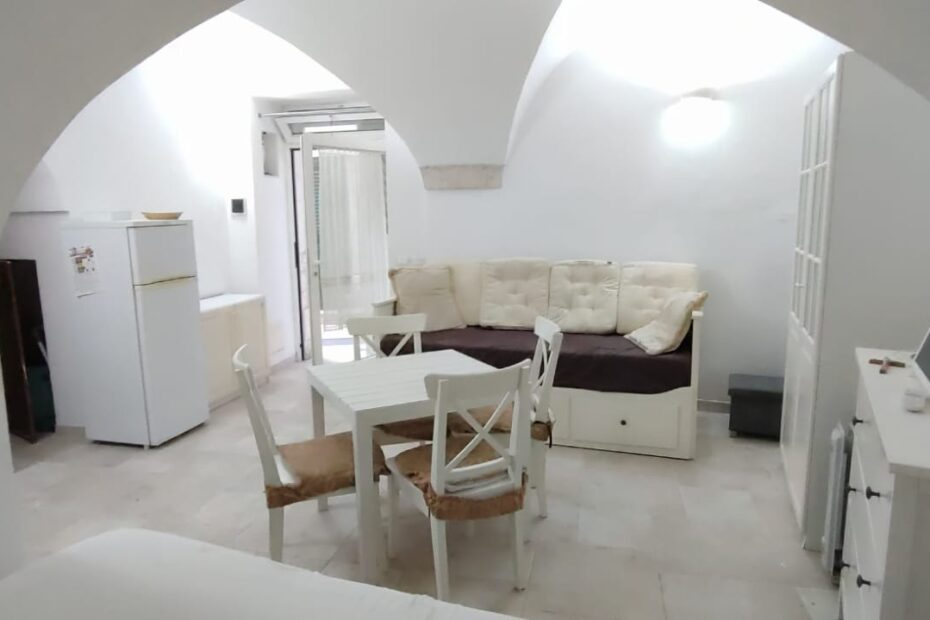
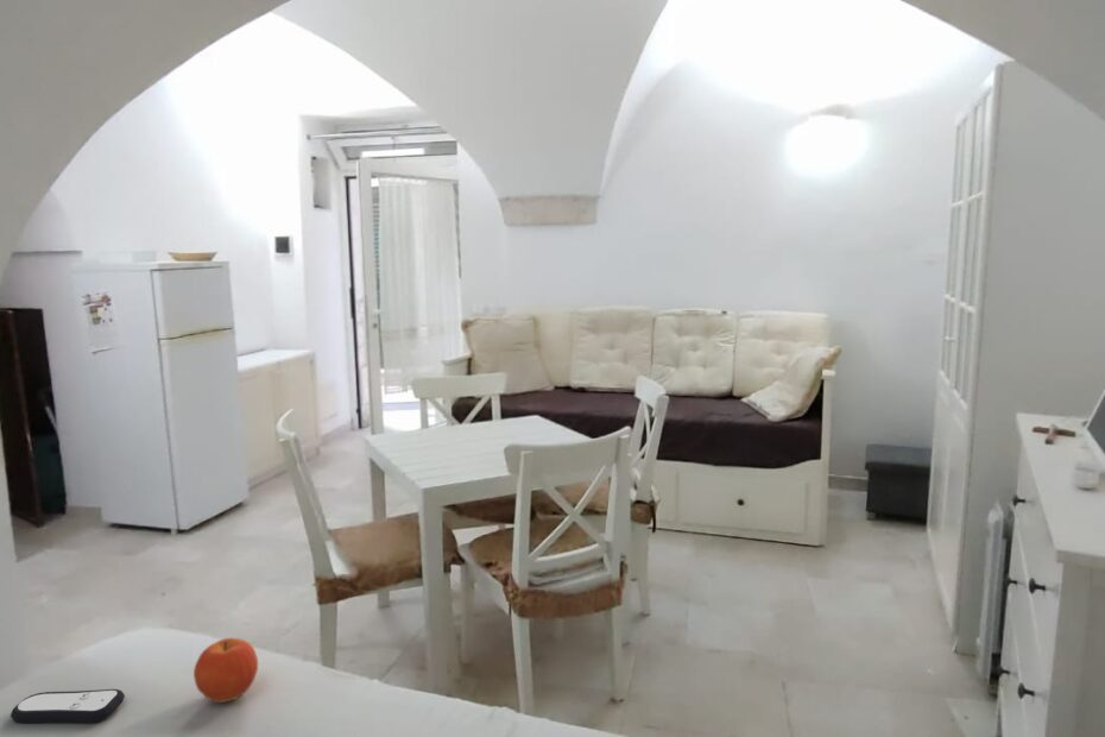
+ fruit [192,637,259,704]
+ remote control [10,688,126,724]
